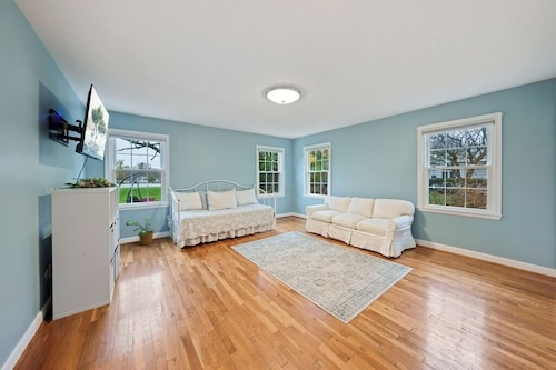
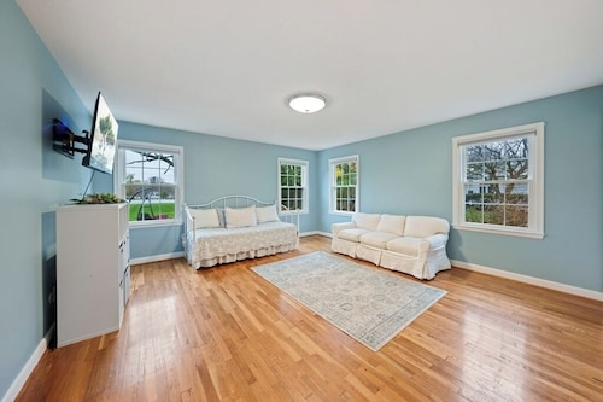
- potted plant [125,218,158,246]
